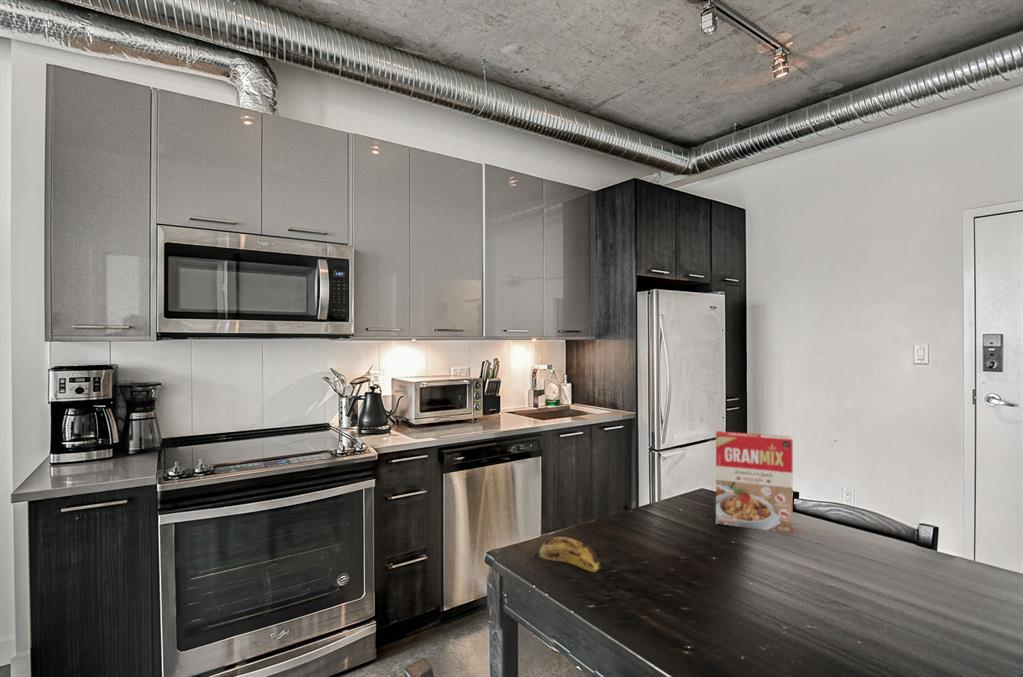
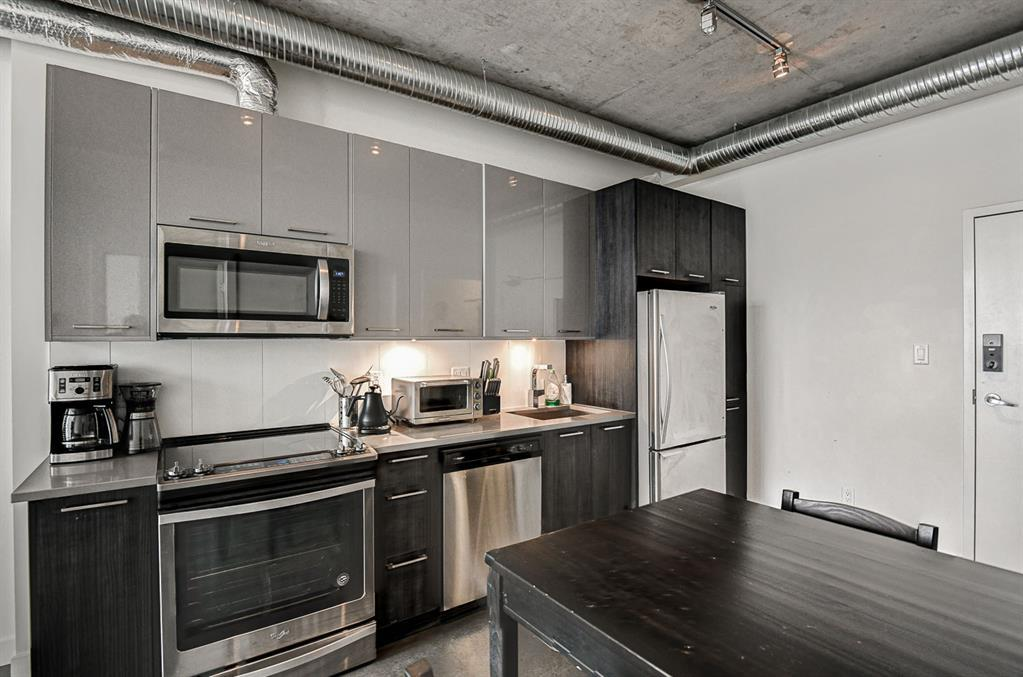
- cereal box [715,430,794,534]
- banana [530,536,602,574]
